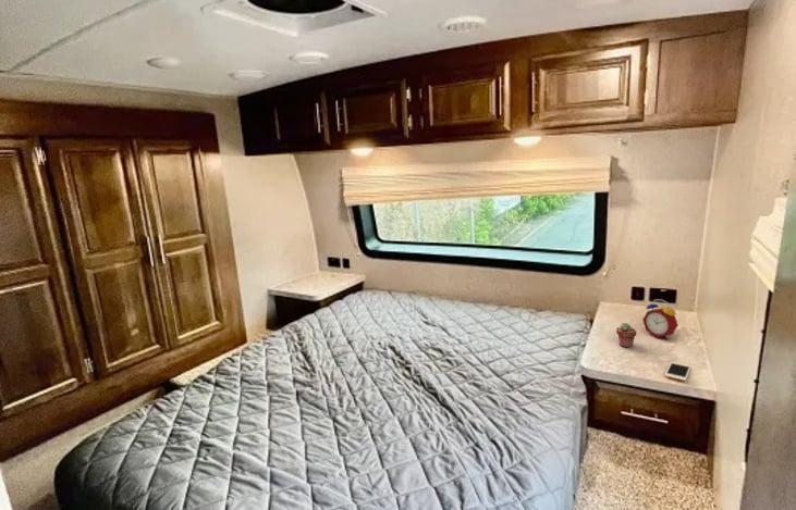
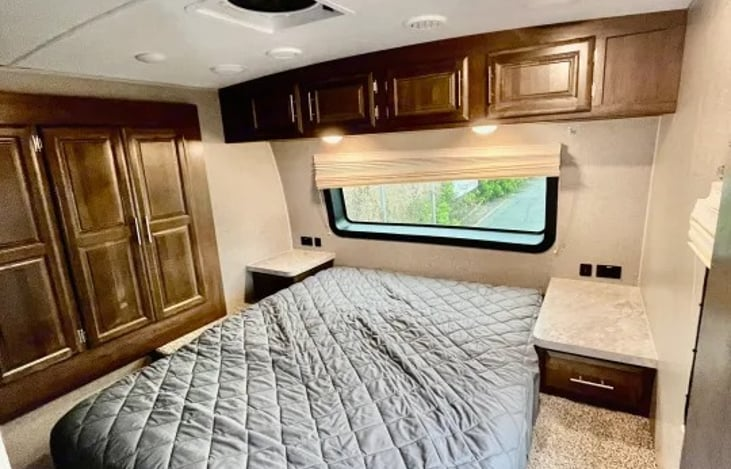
- potted succulent [615,322,637,349]
- cell phone [663,361,691,382]
- alarm clock [641,298,679,339]
